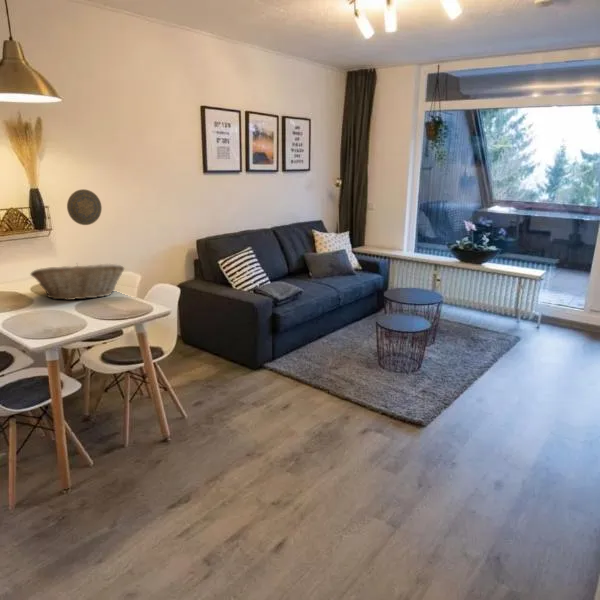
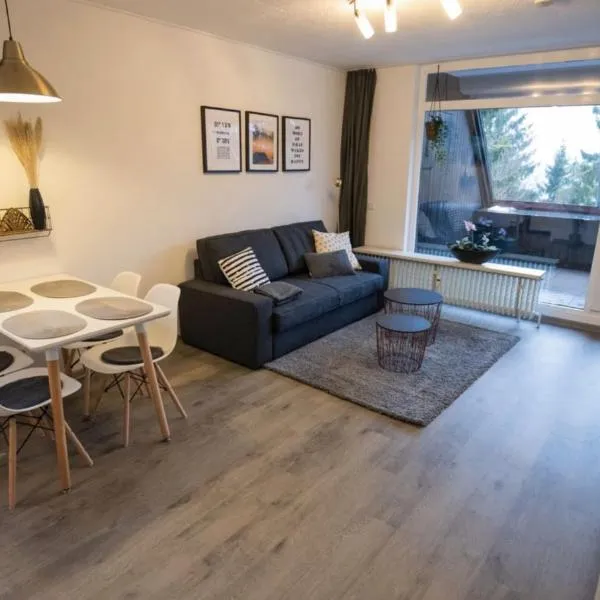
- decorative plate [66,188,103,226]
- fruit basket [29,262,125,301]
